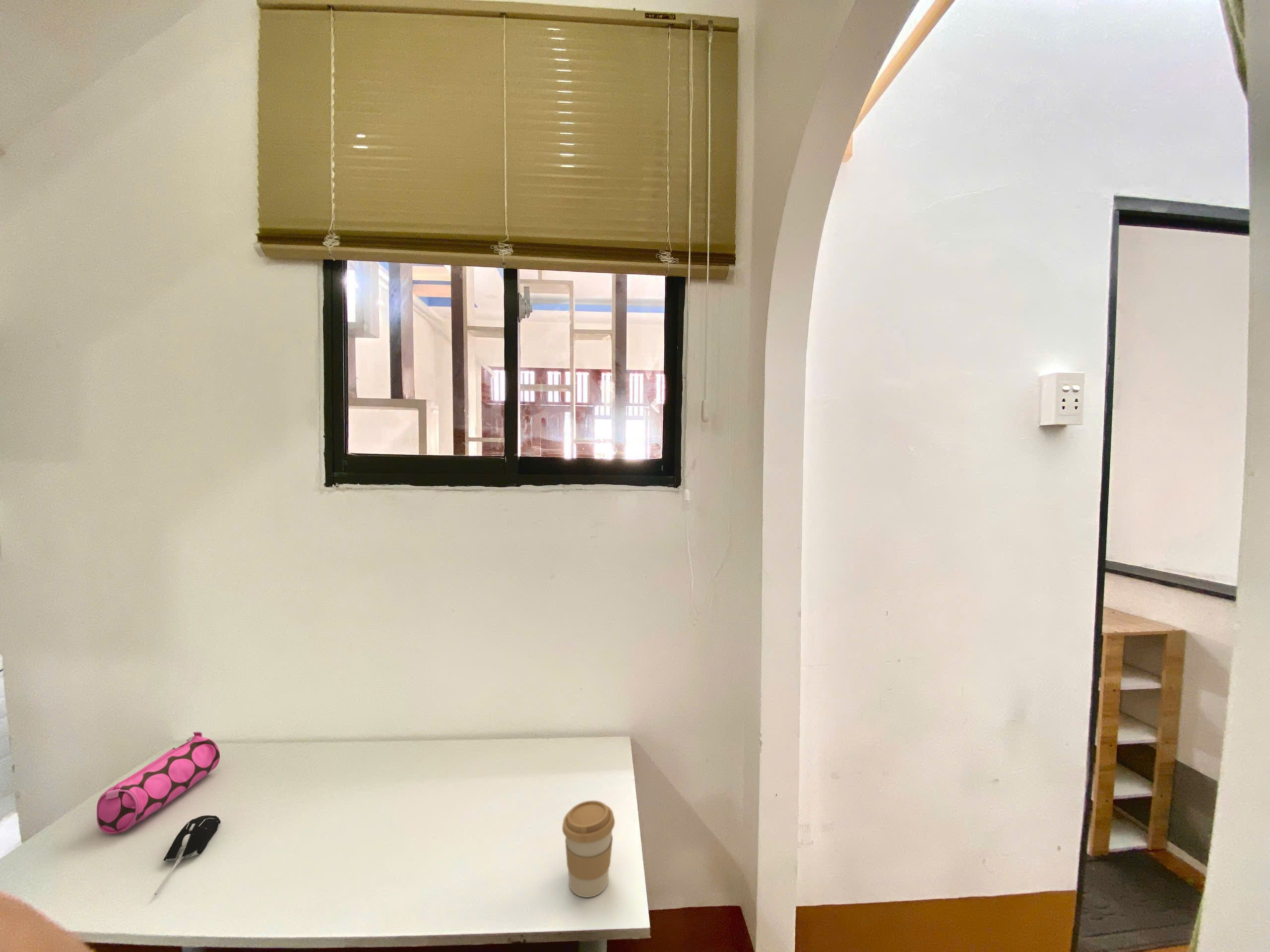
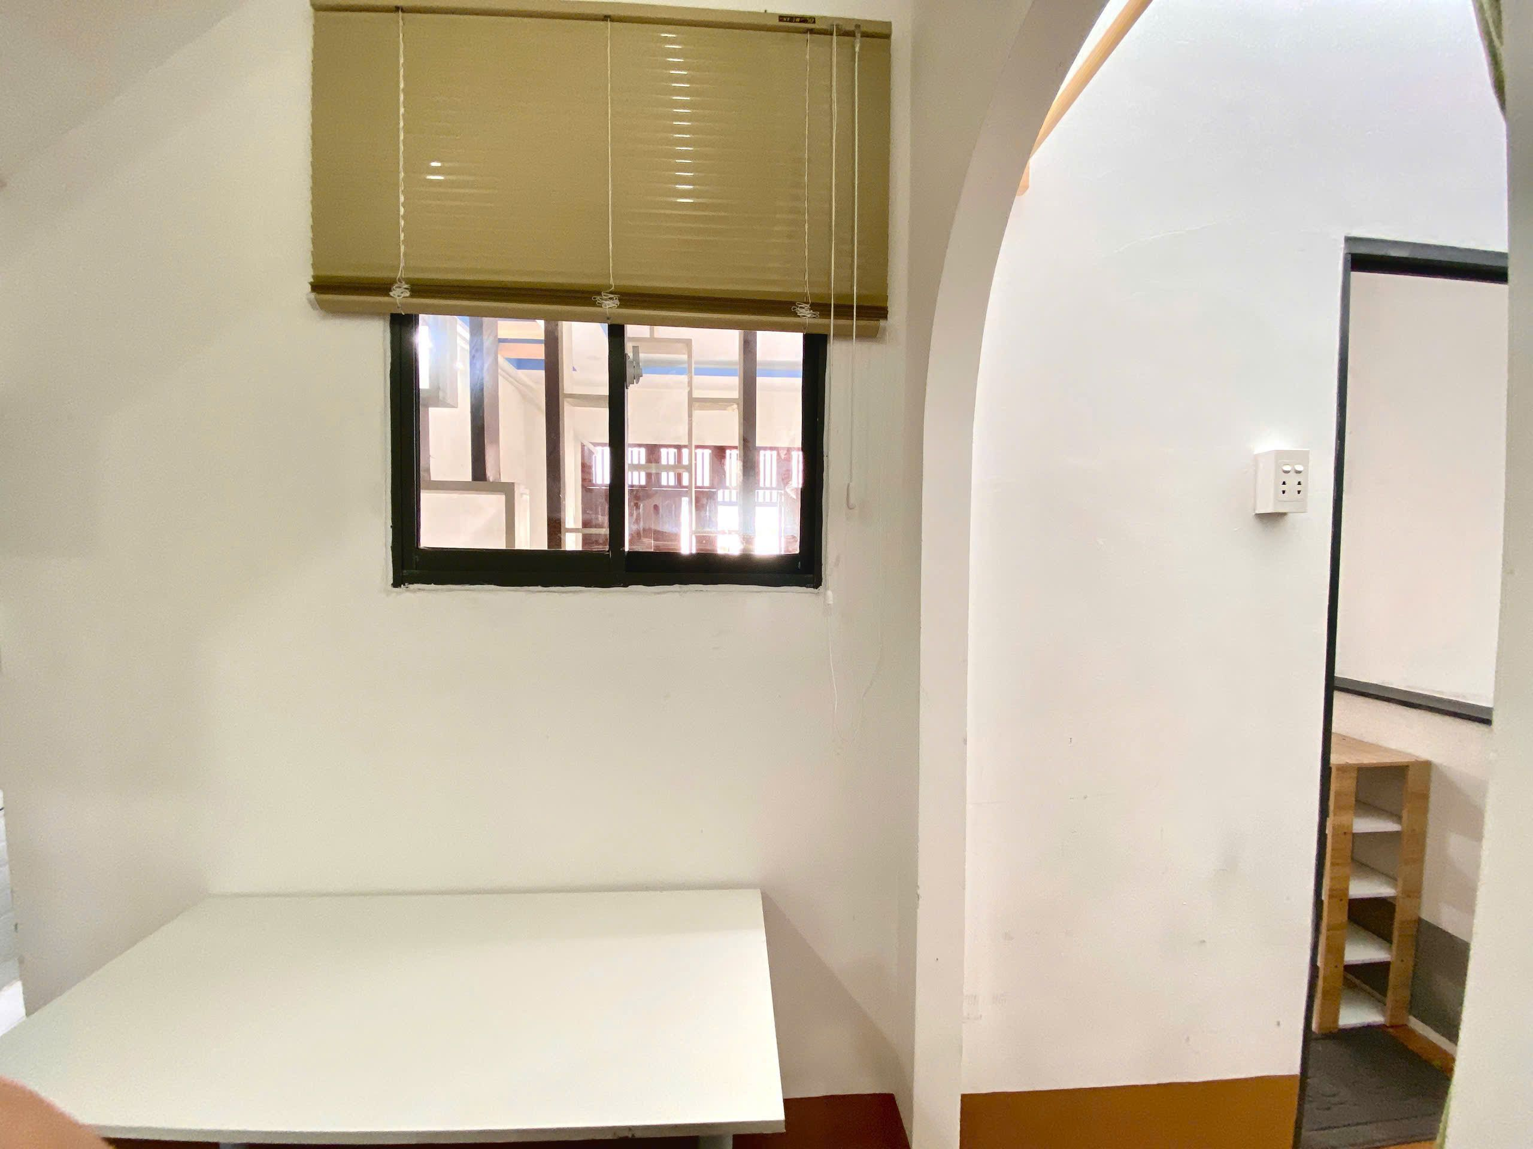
- computer mouse [154,815,221,896]
- coffee cup [562,800,615,898]
- pencil case [96,731,220,834]
